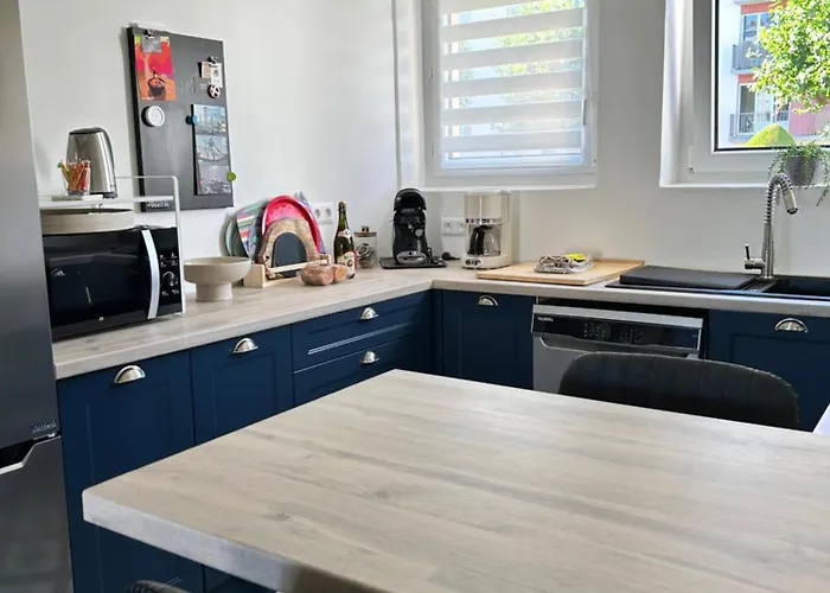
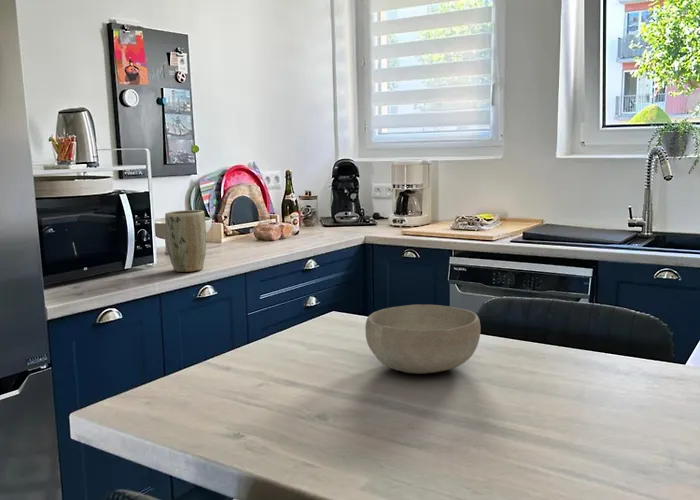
+ bowl [364,304,481,374]
+ plant pot [164,209,207,273]
